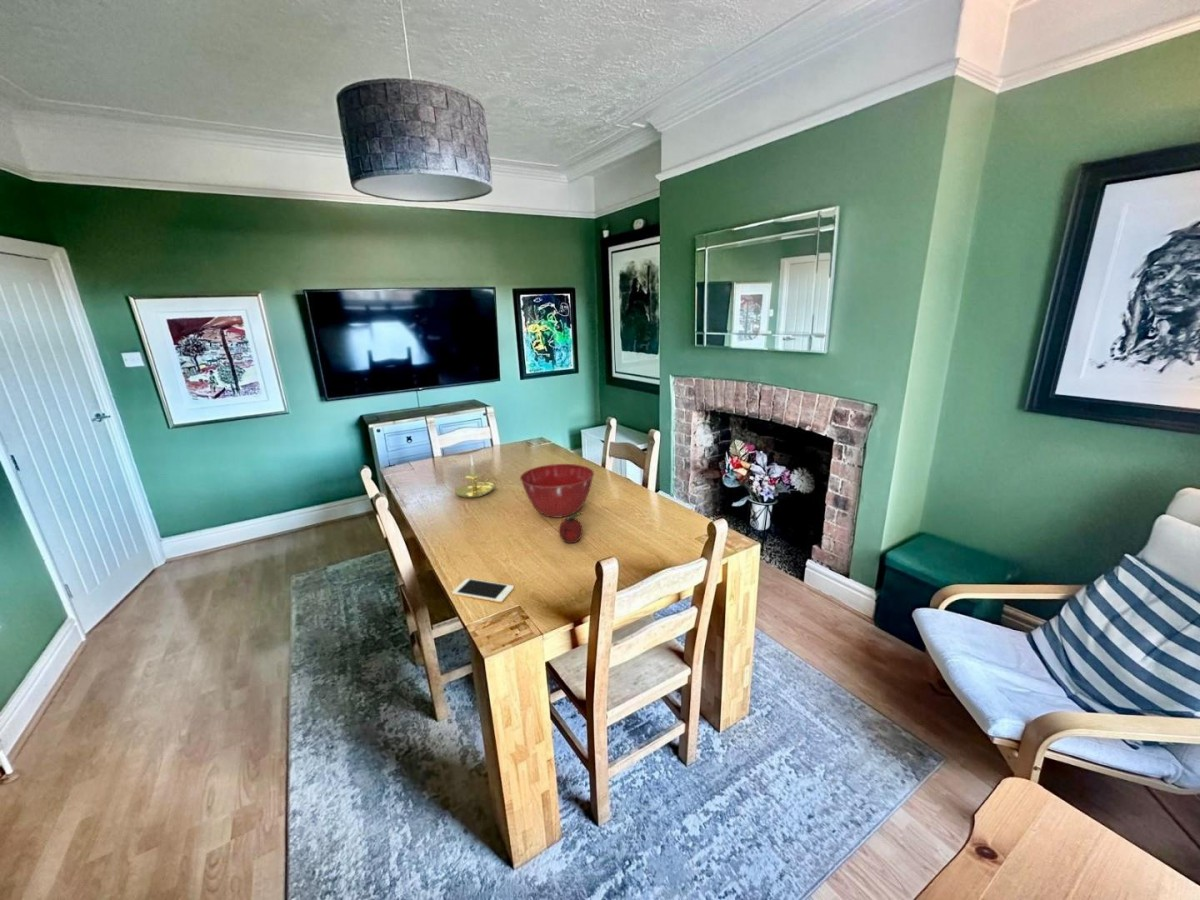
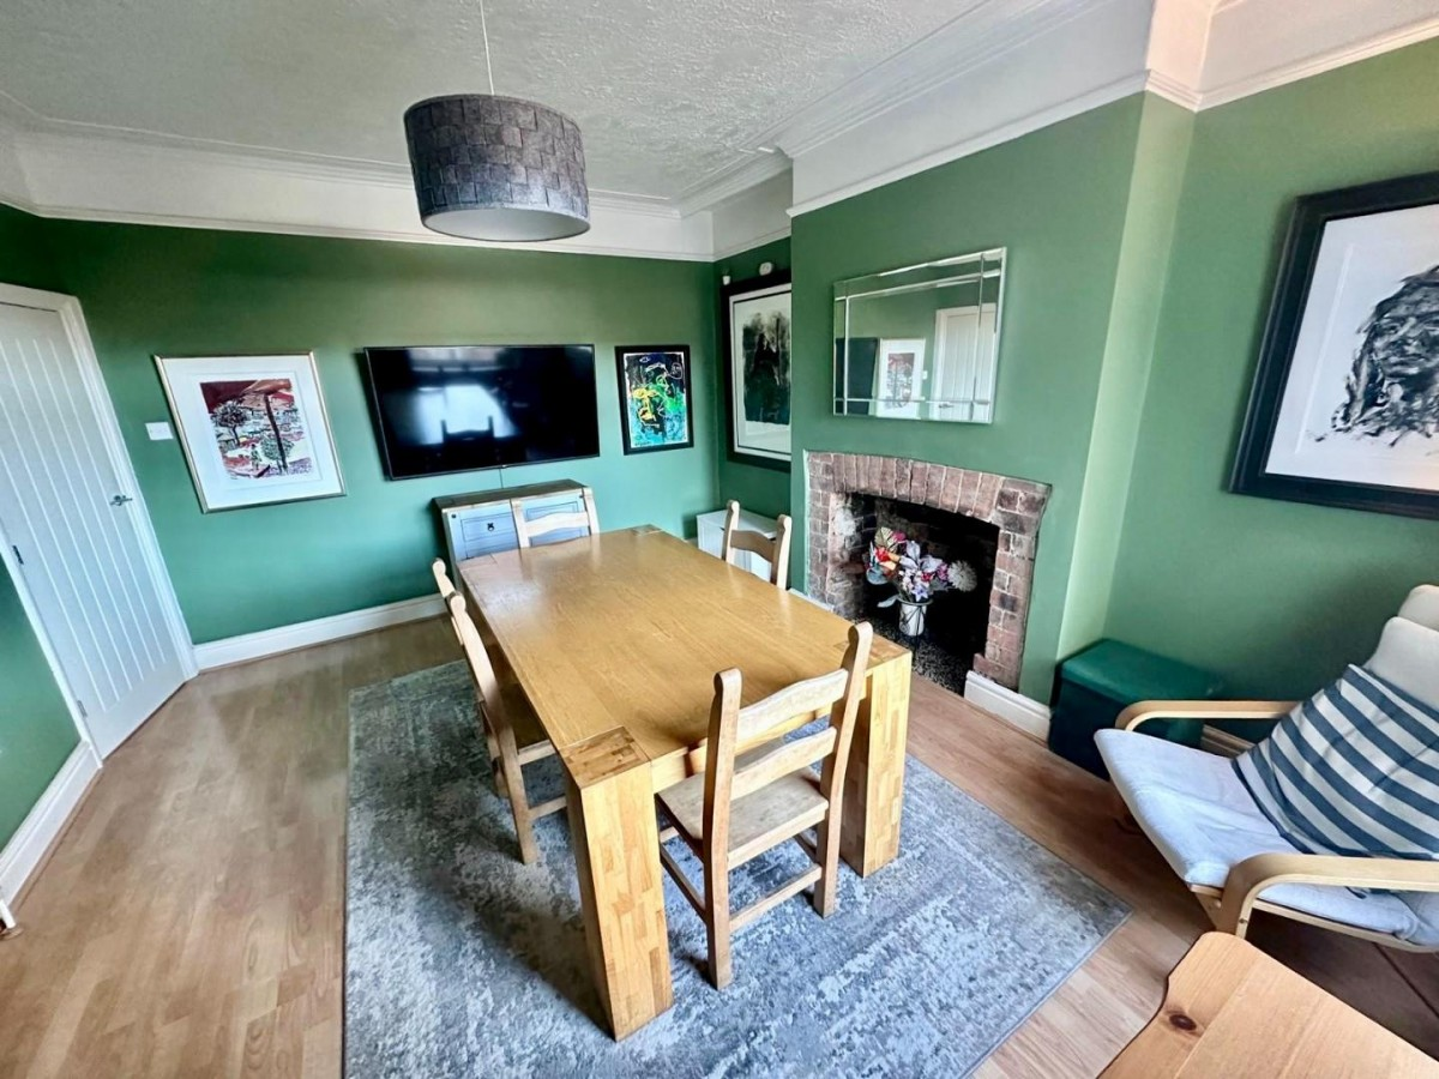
- cell phone [451,577,515,603]
- candle holder [454,454,500,499]
- mixing bowl [519,463,595,519]
- fruit [558,512,583,544]
